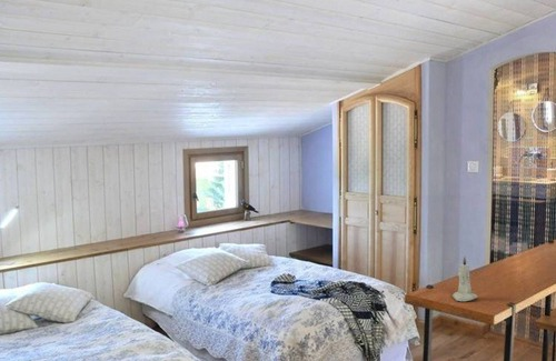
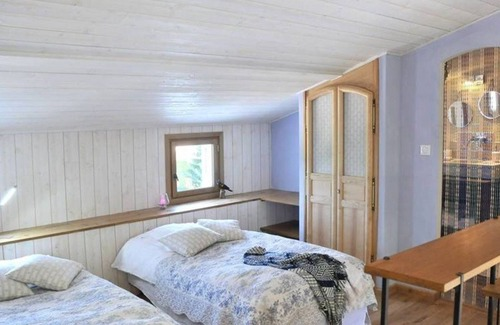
- candle [451,255,478,302]
